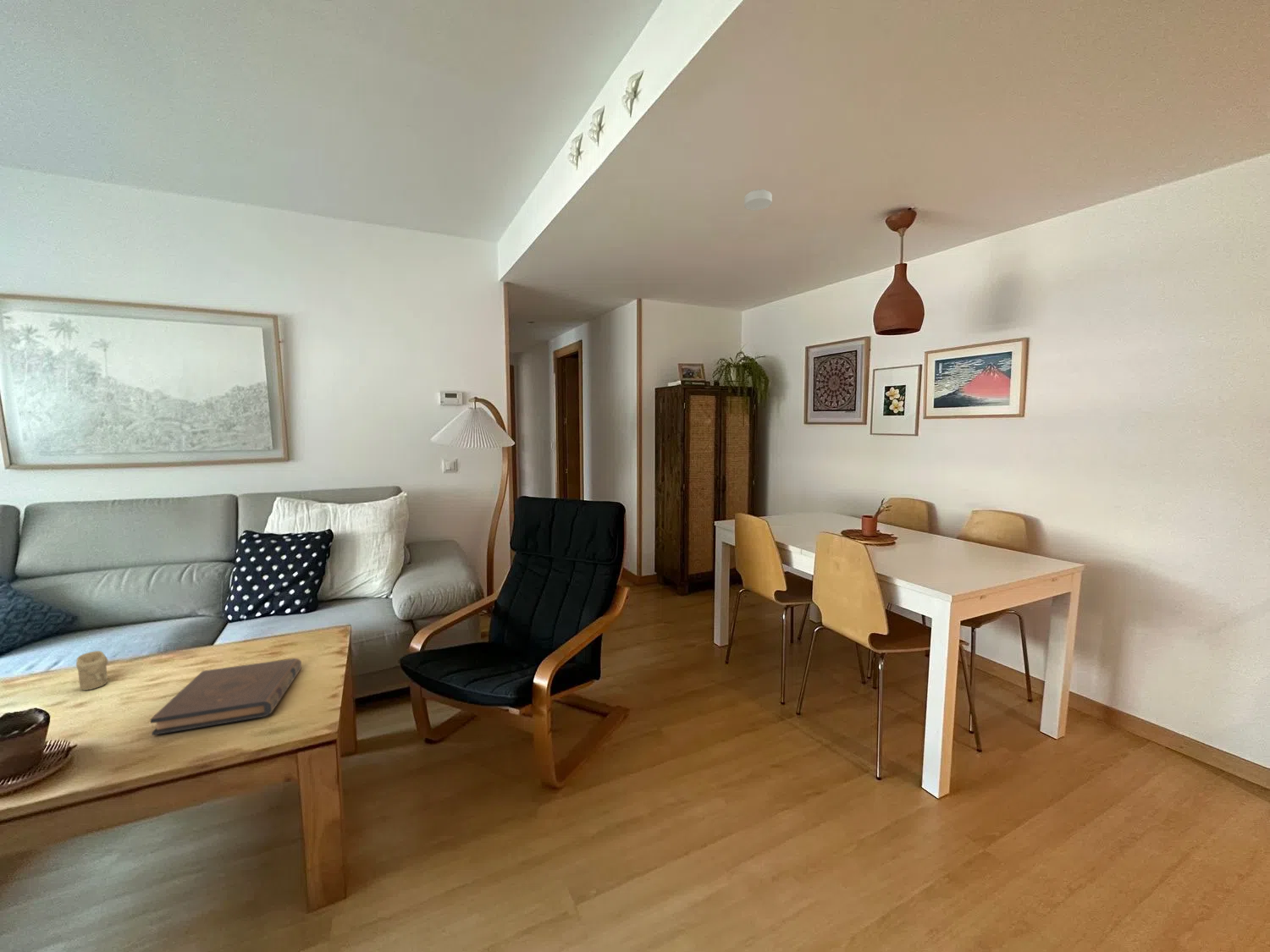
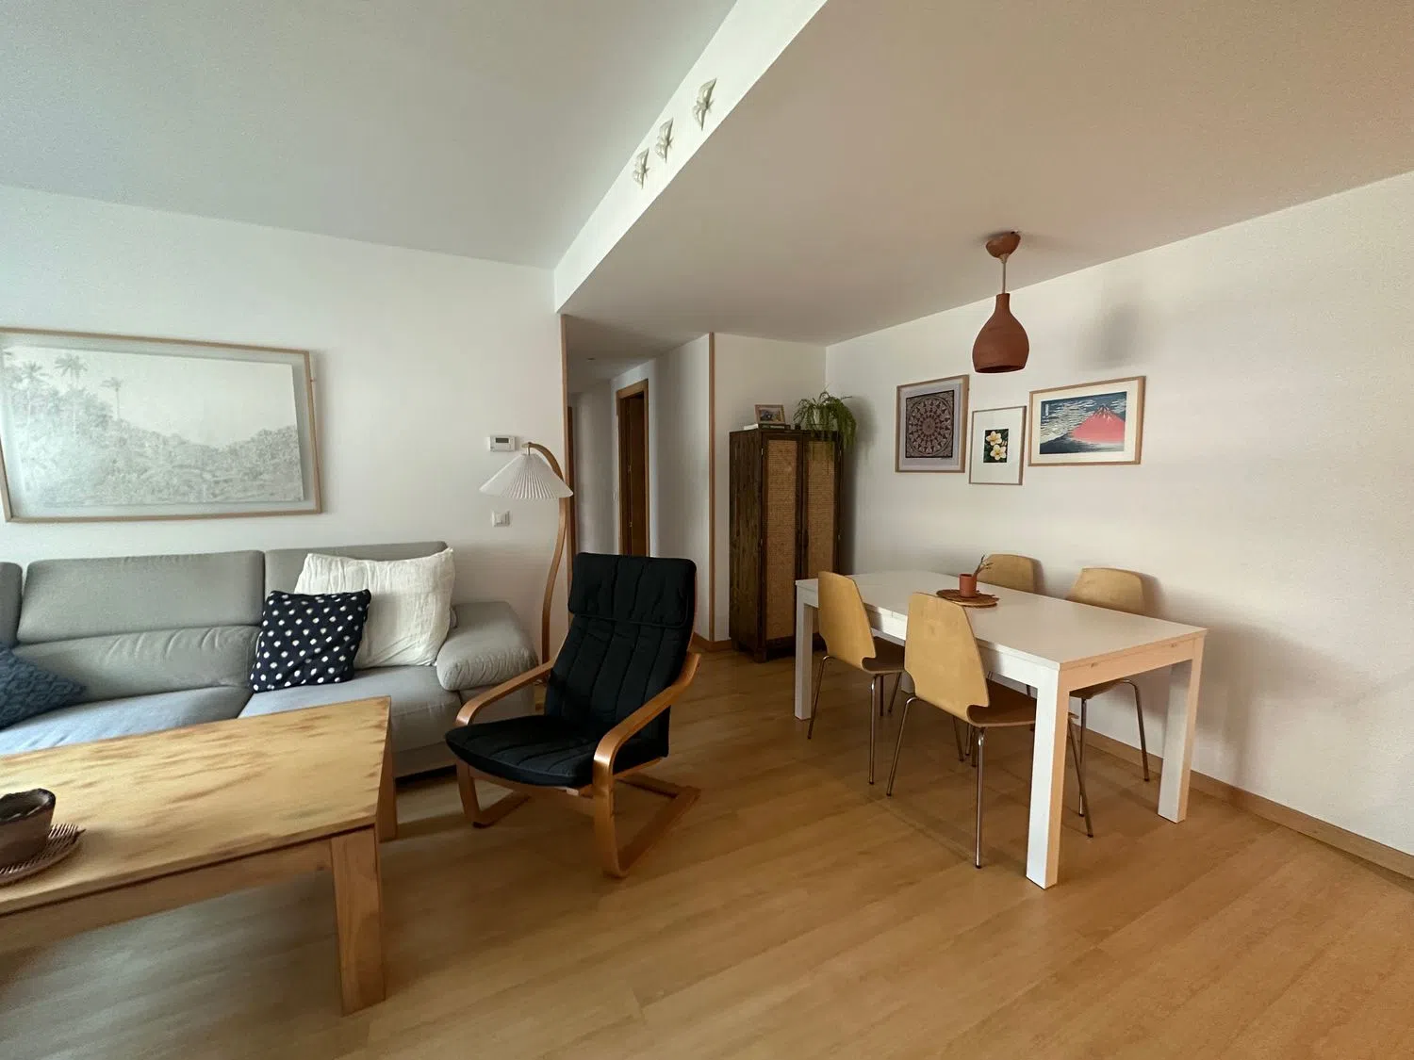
- book [150,658,302,736]
- smoke detector [743,188,773,212]
- candle [75,650,109,691]
